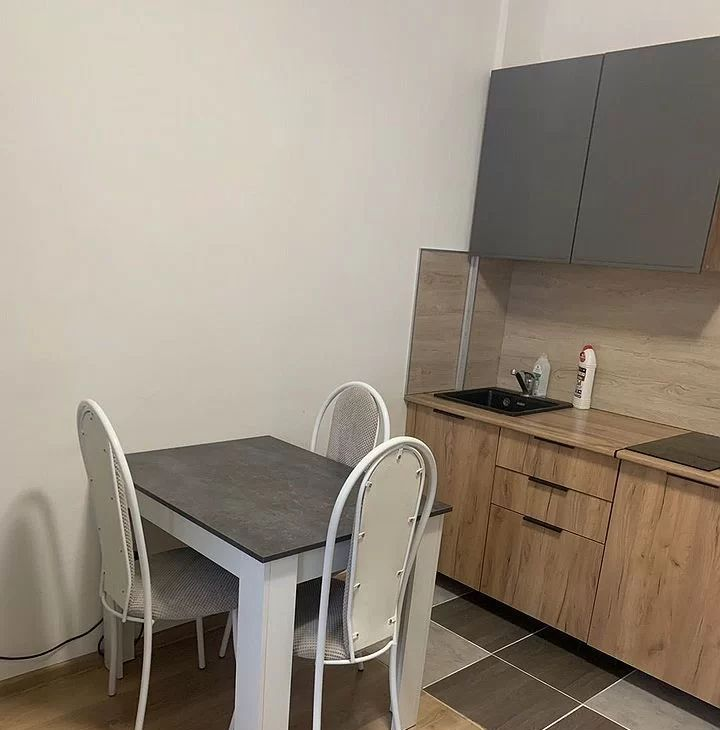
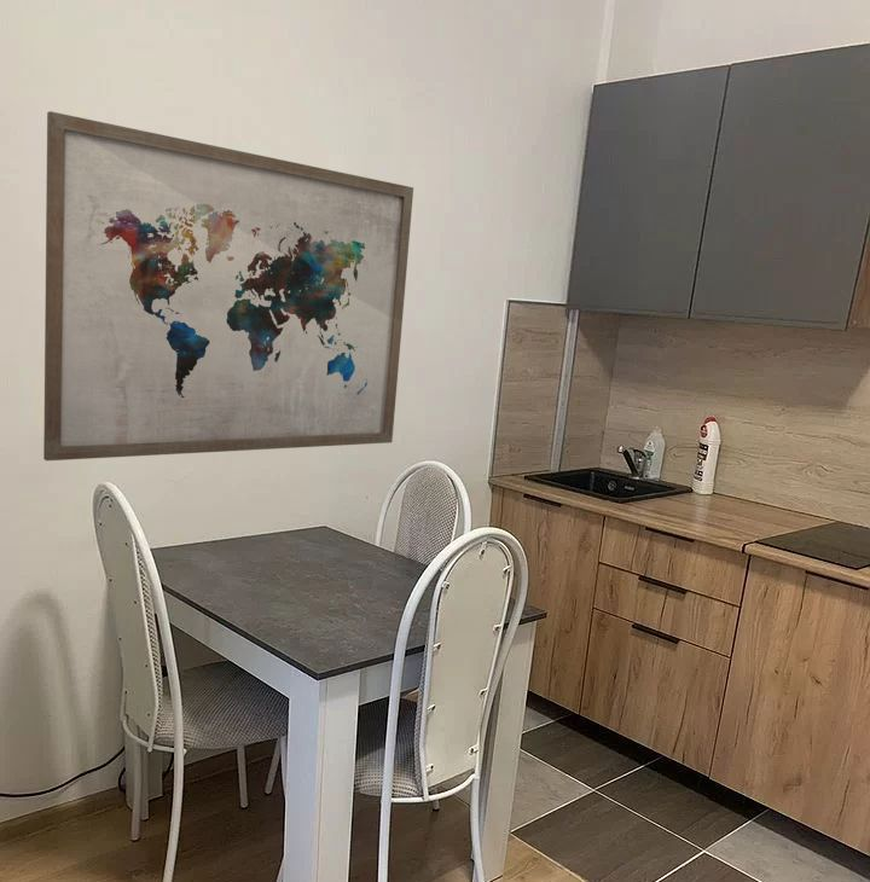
+ wall art [42,110,414,462]
